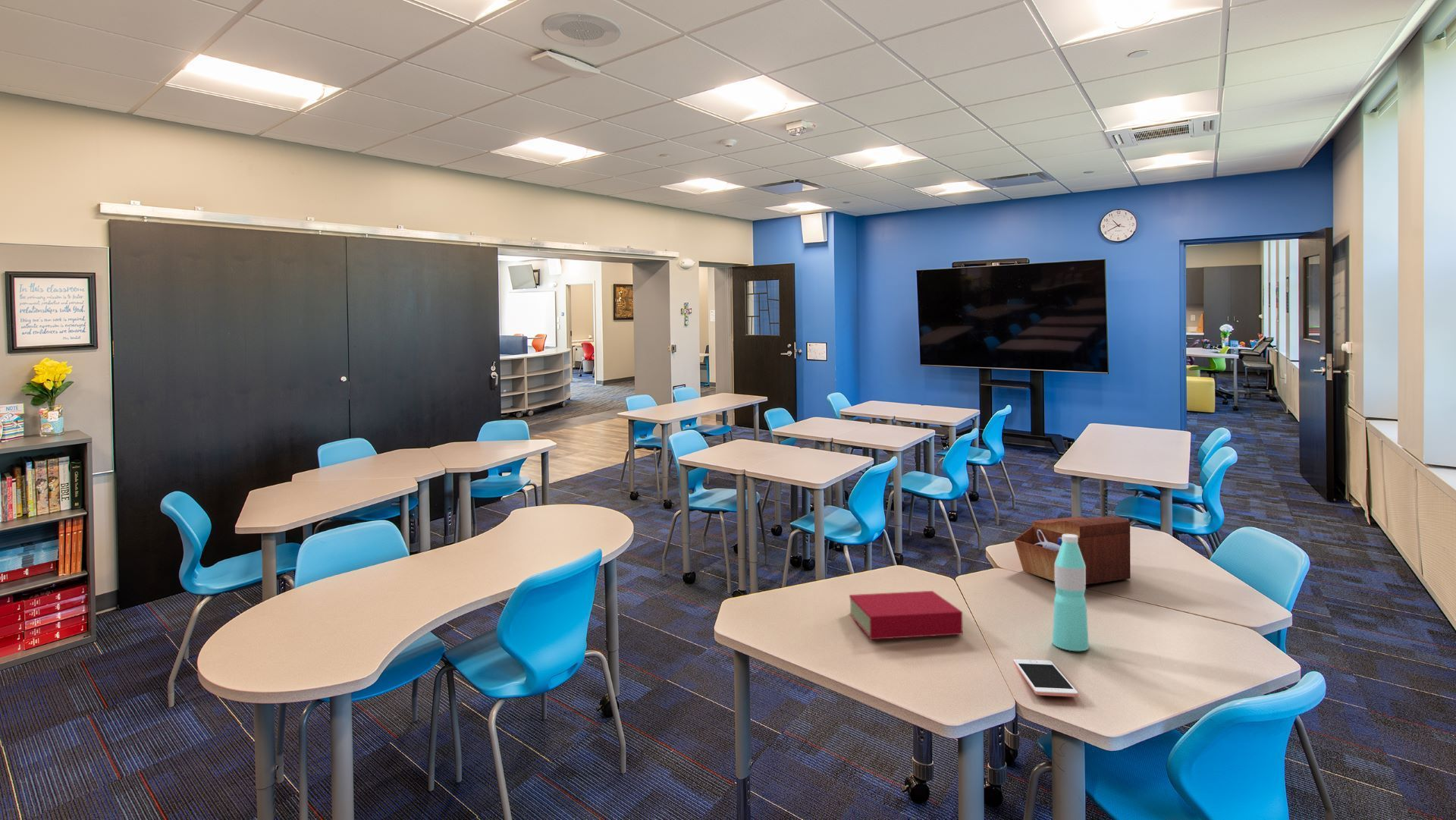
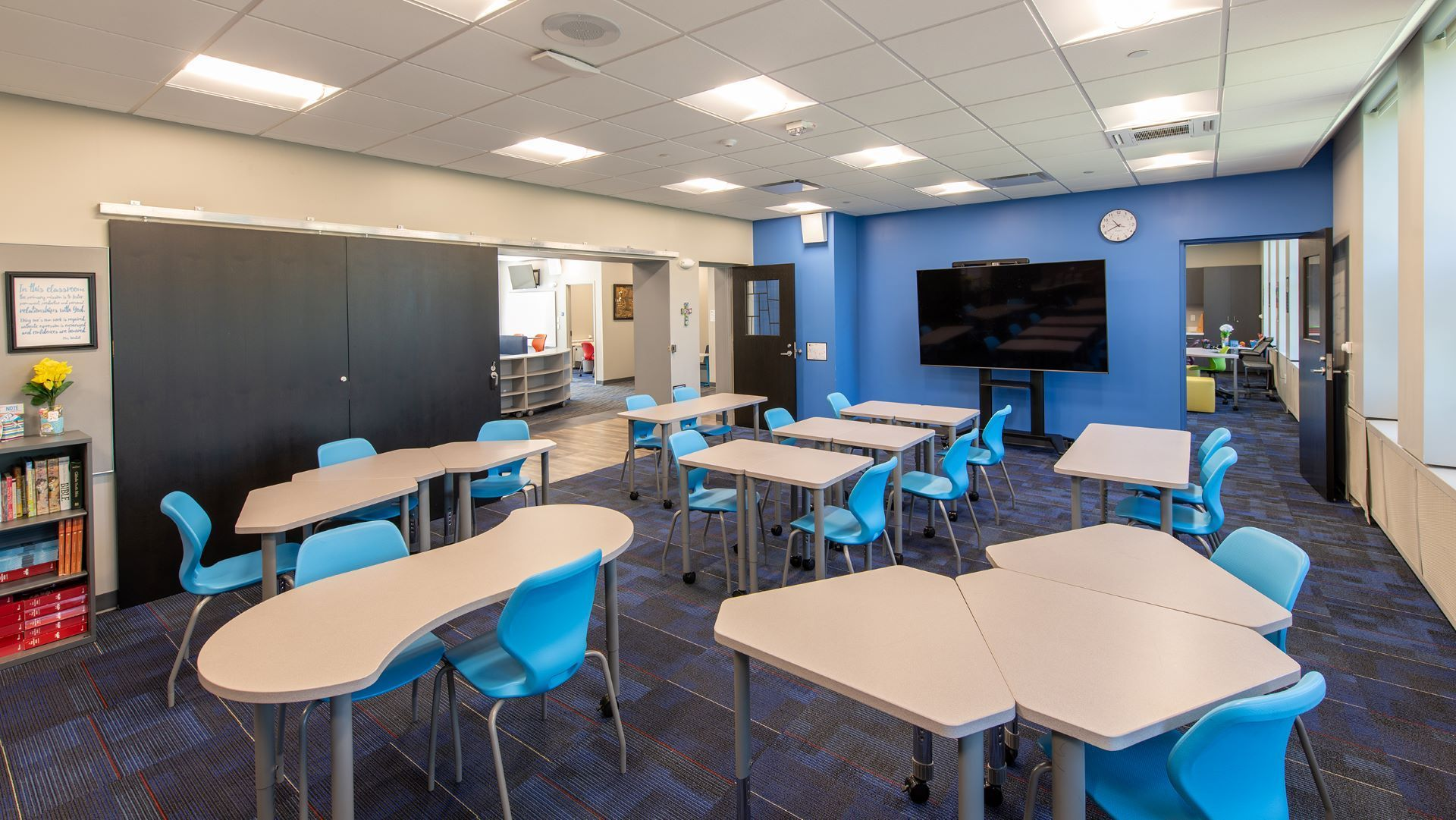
- cell phone [1012,658,1078,698]
- sewing box [1014,516,1131,586]
- water bottle [1052,534,1090,652]
- book [849,590,963,640]
